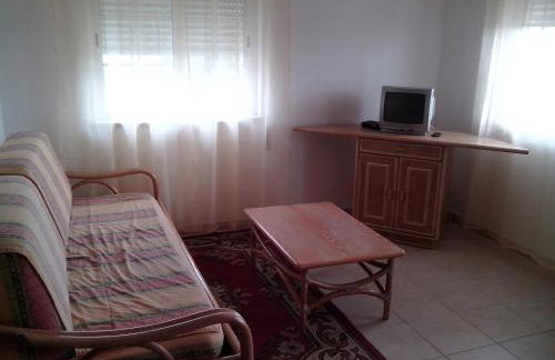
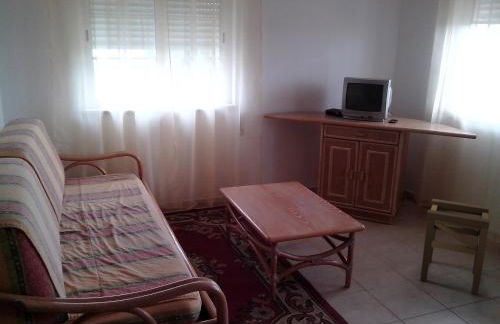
+ stool [419,198,491,295]
